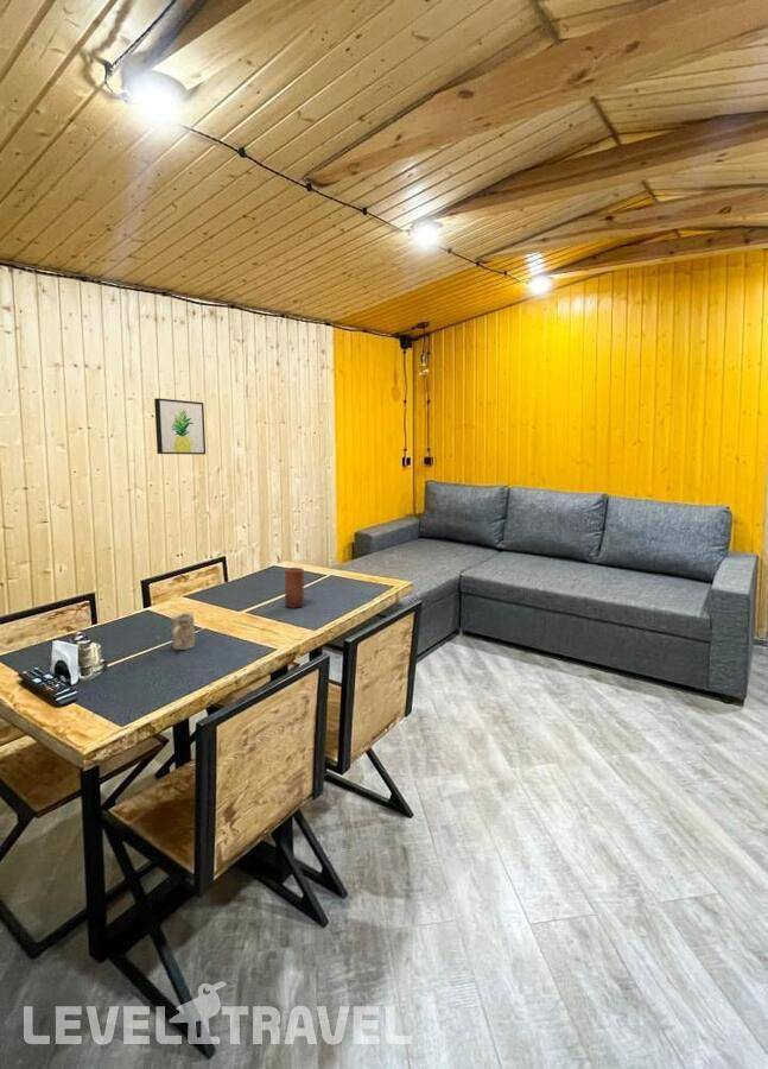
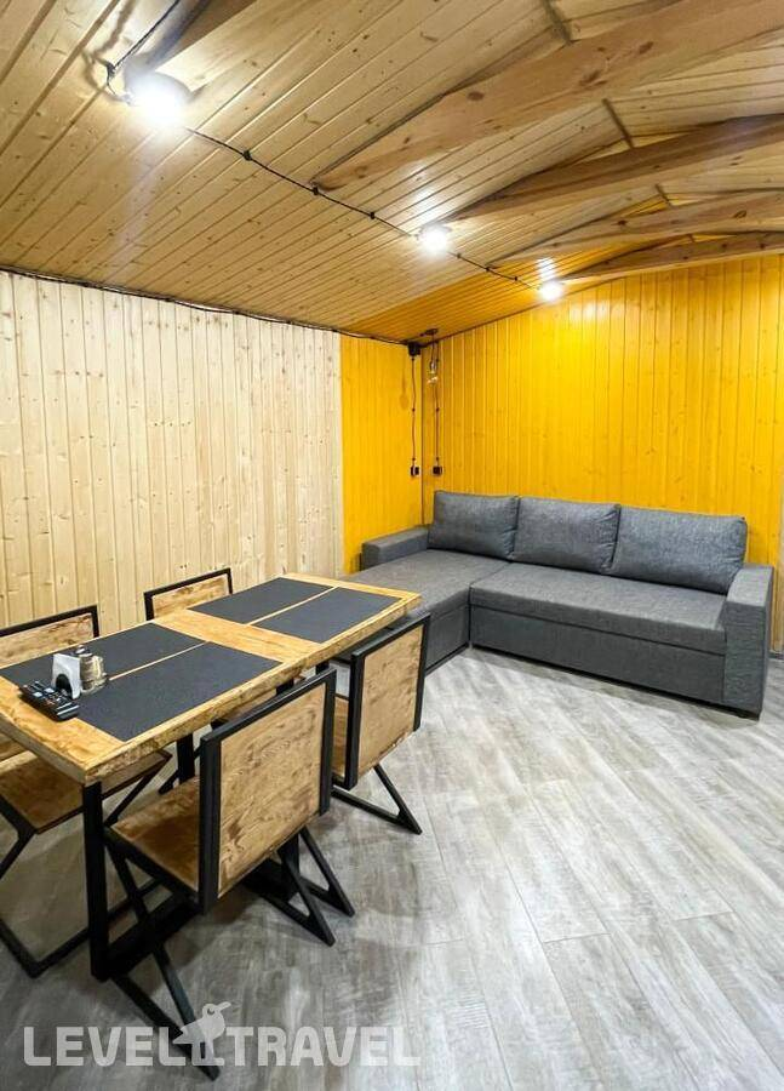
- wall art [153,397,207,456]
- candle [284,567,305,609]
- mug [170,612,196,651]
